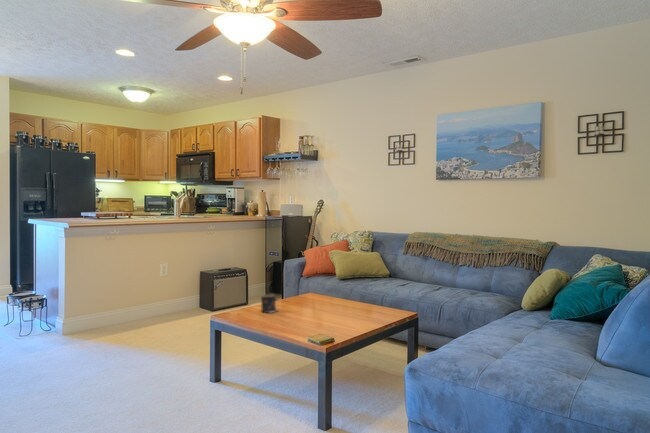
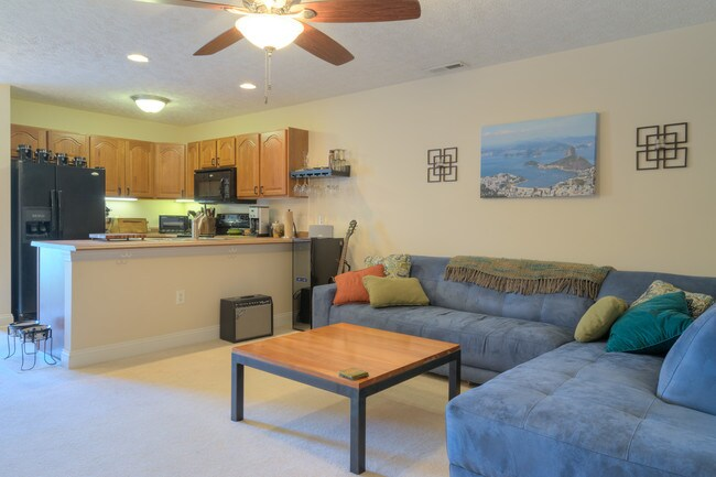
- candle [260,293,280,314]
